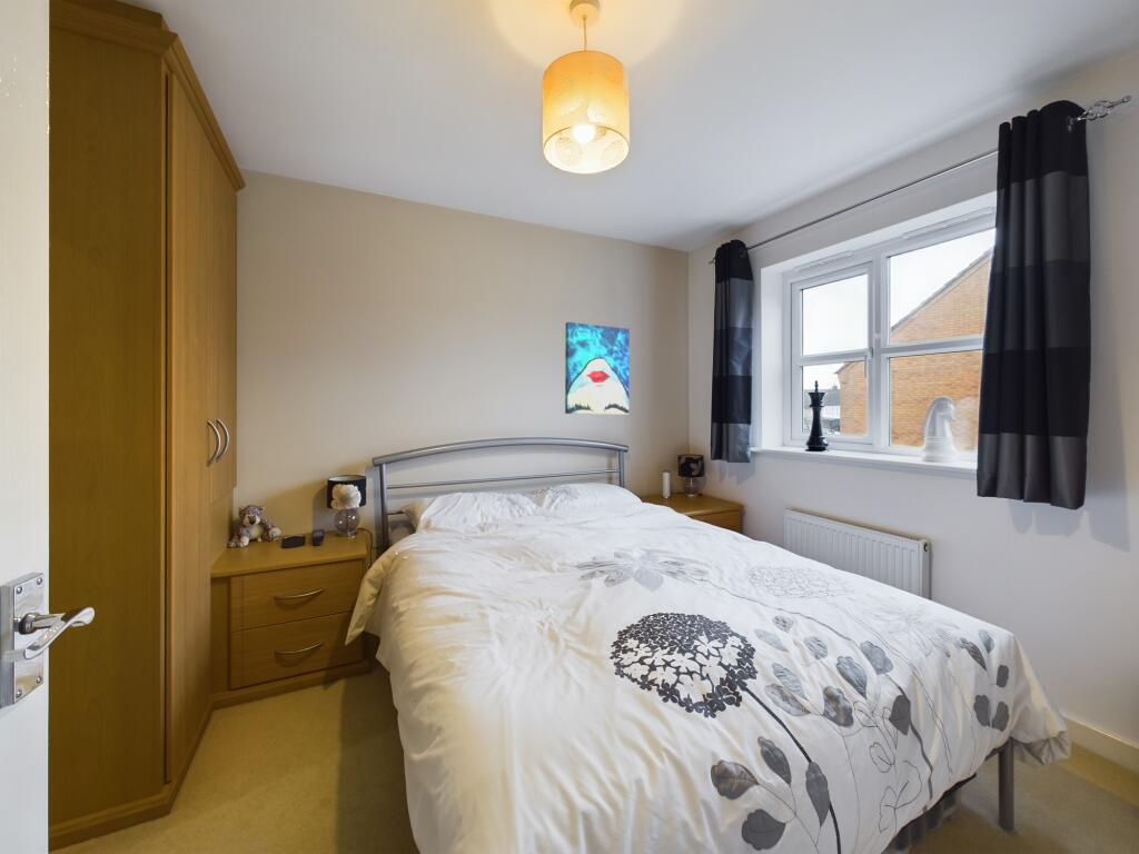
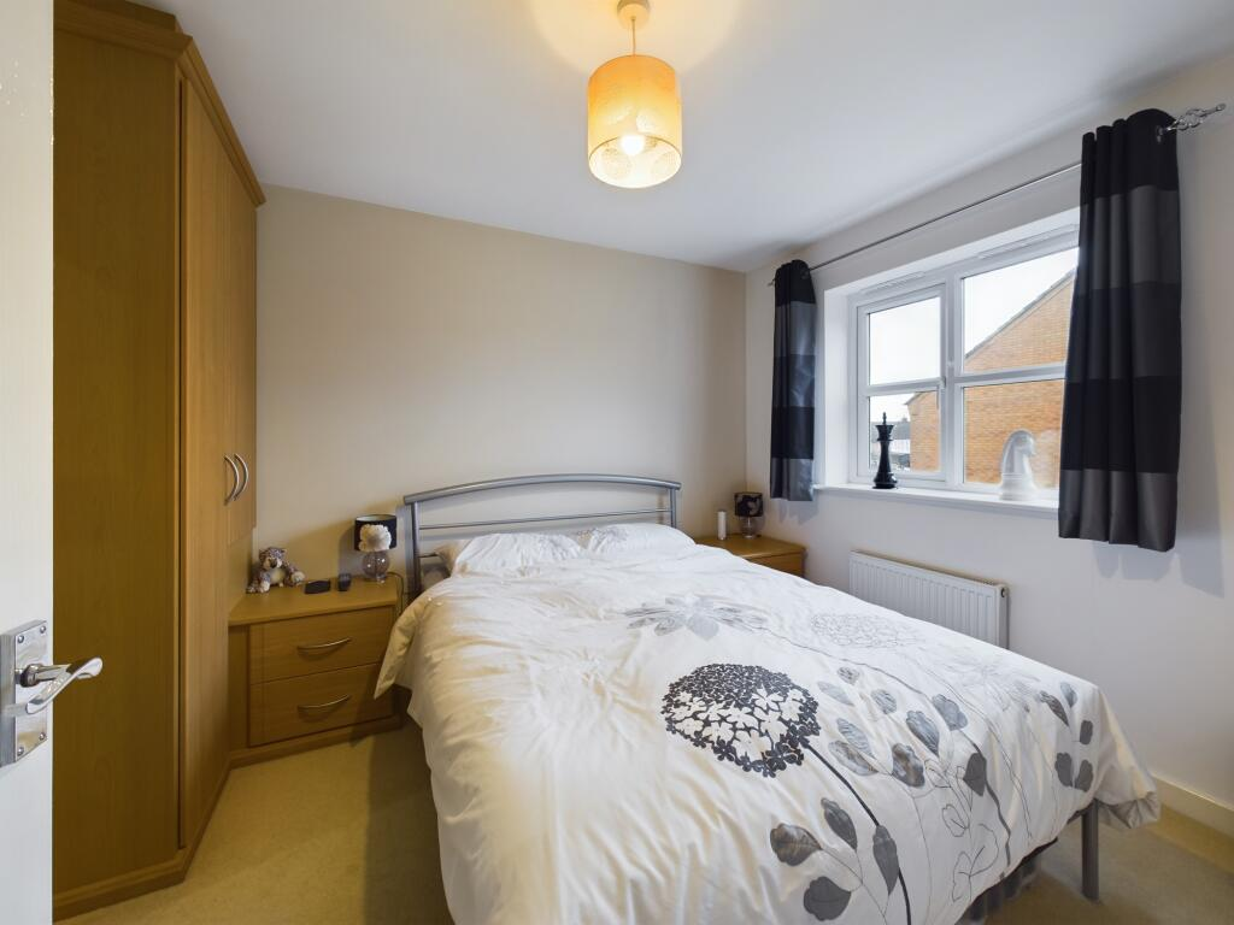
- wall art [564,321,631,416]
